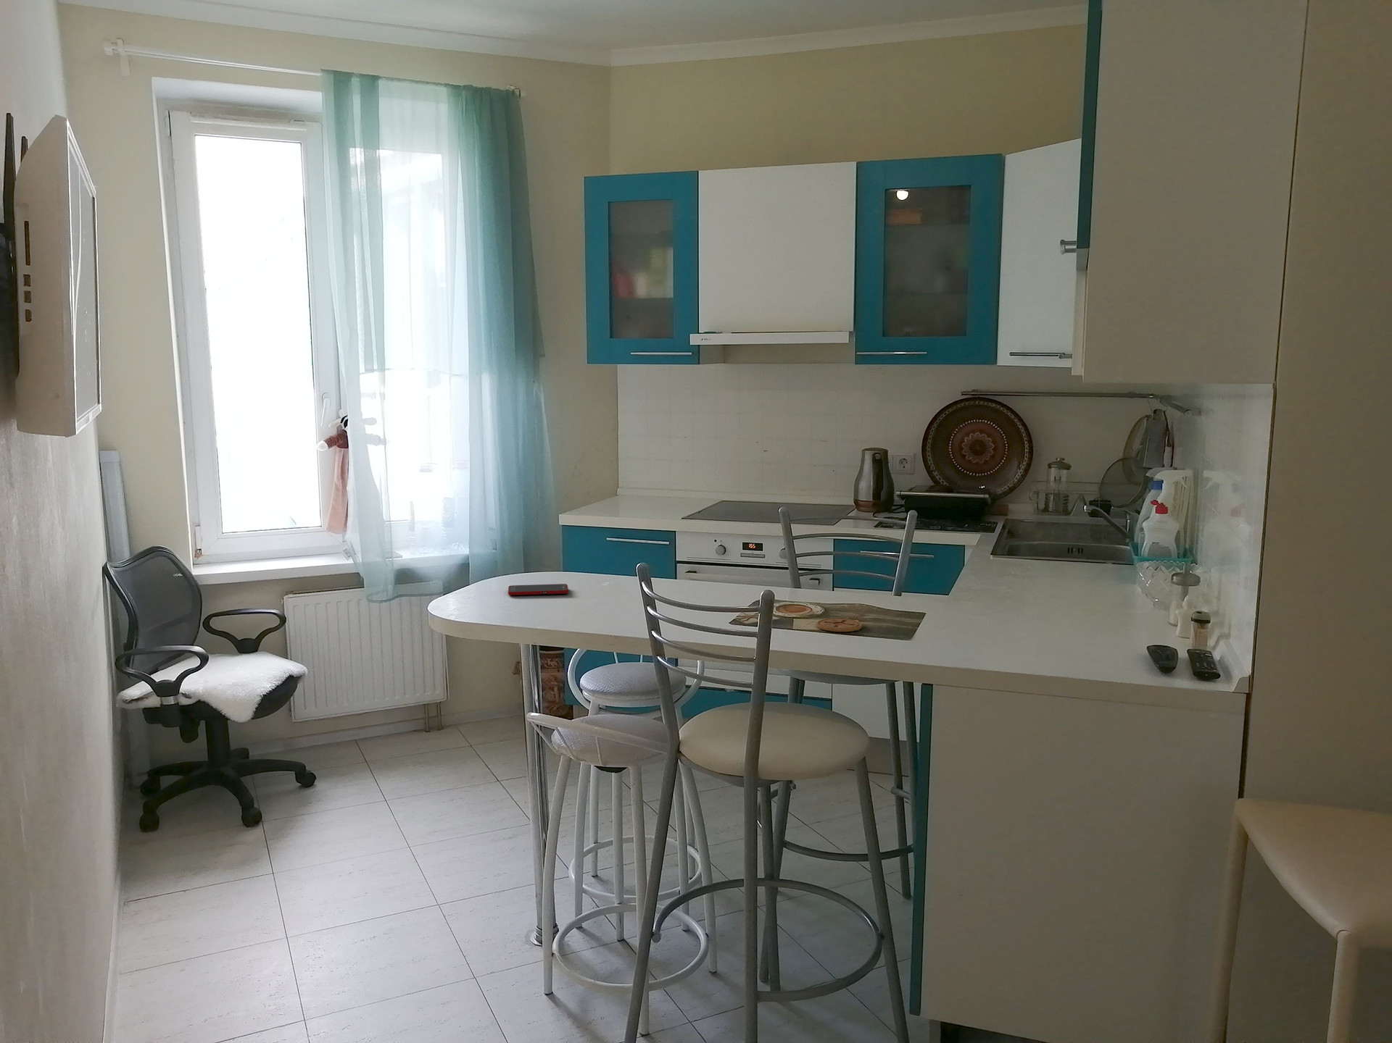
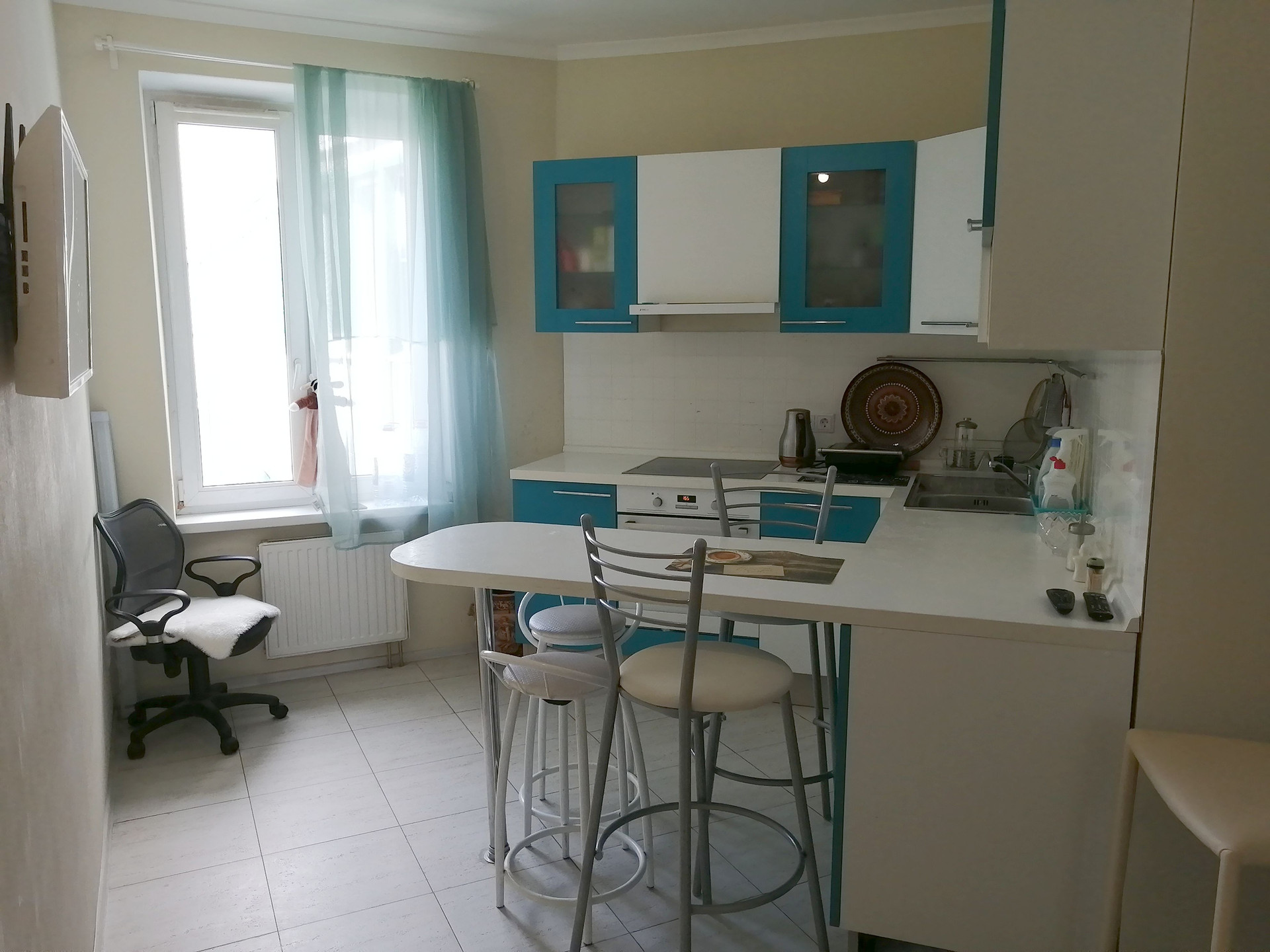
- coaster [815,618,863,632]
- cell phone [507,583,569,596]
